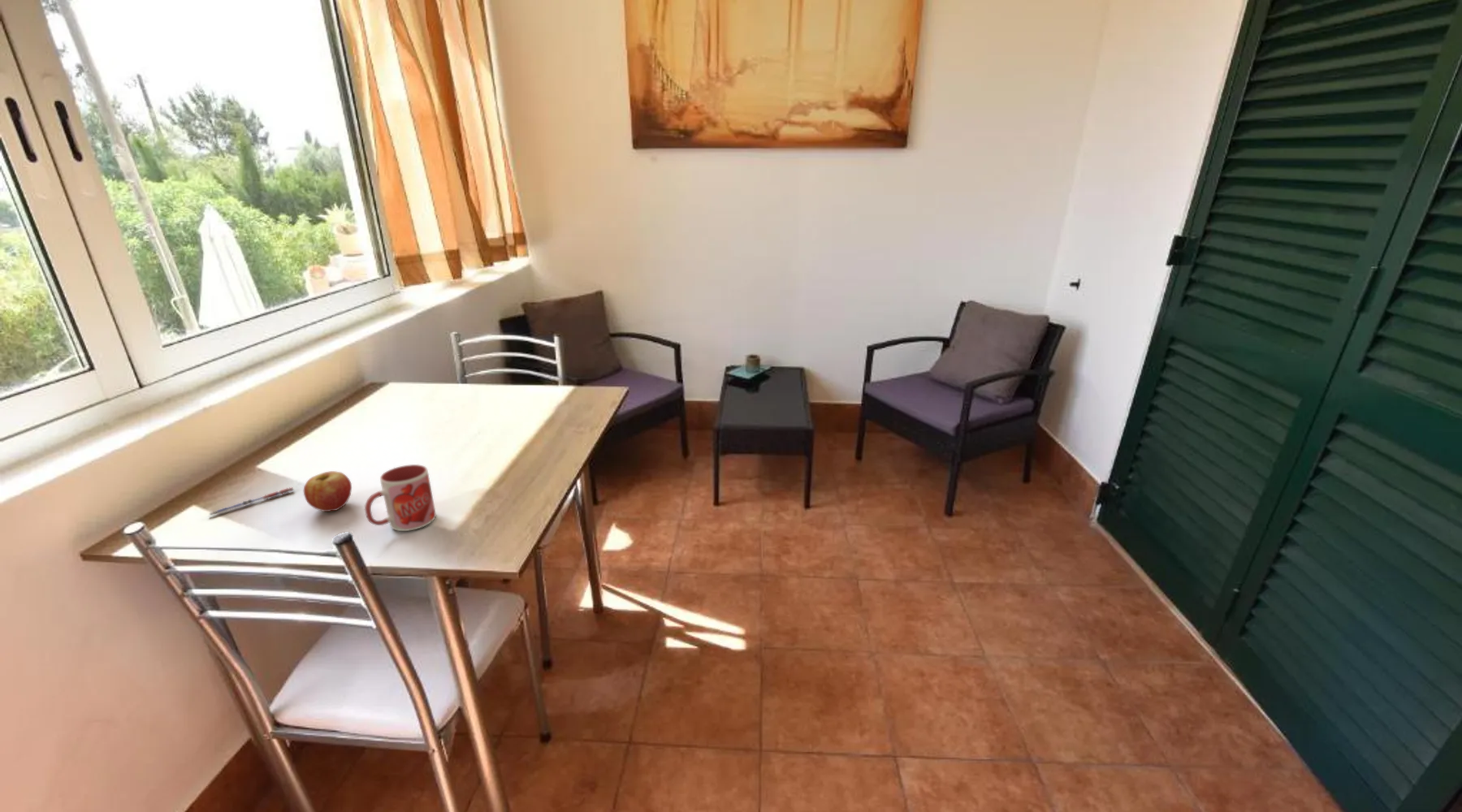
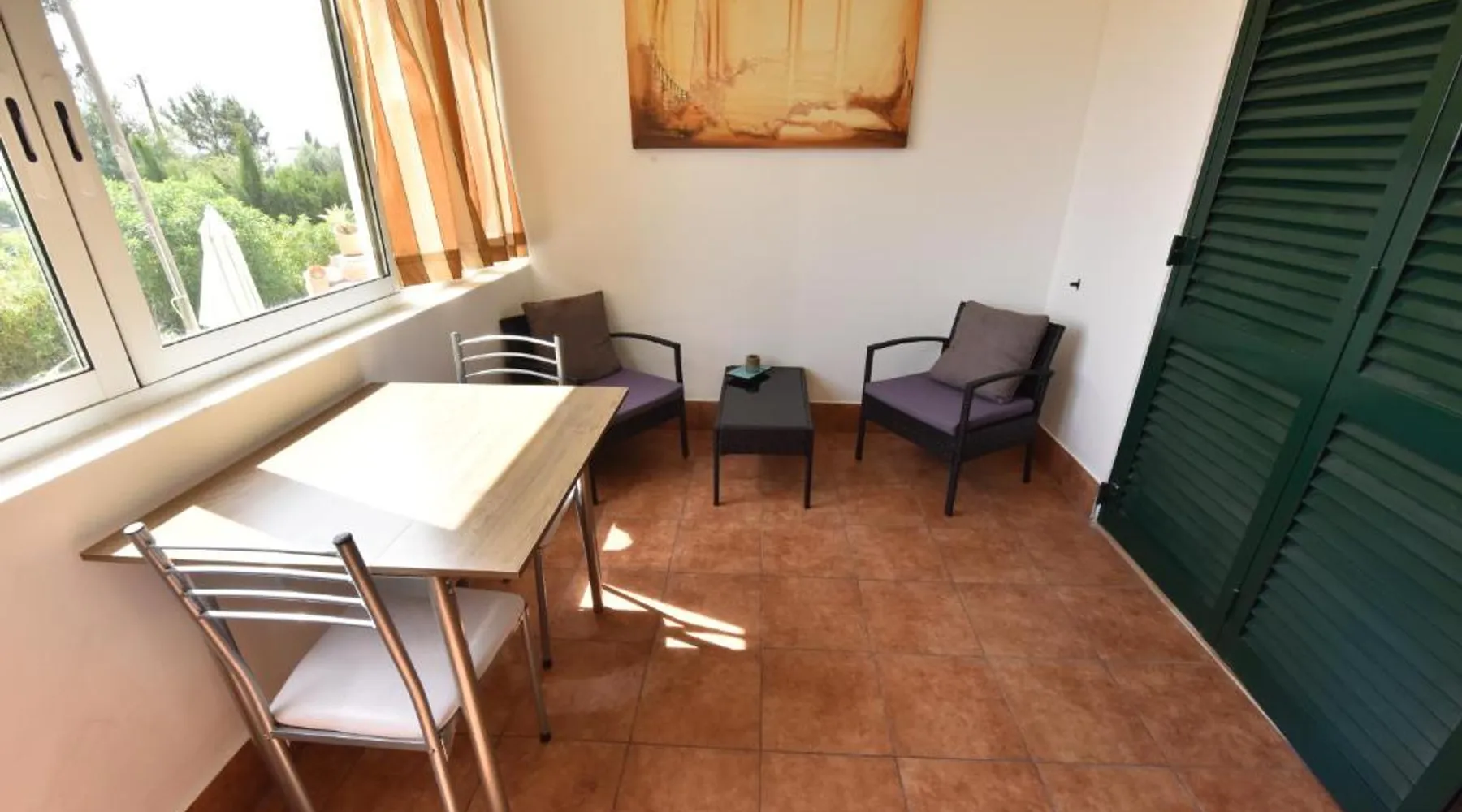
- fruit [303,470,353,512]
- pen [209,486,294,516]
- mug [364,464,437,532]
